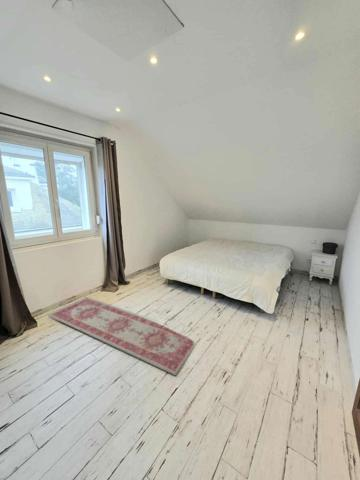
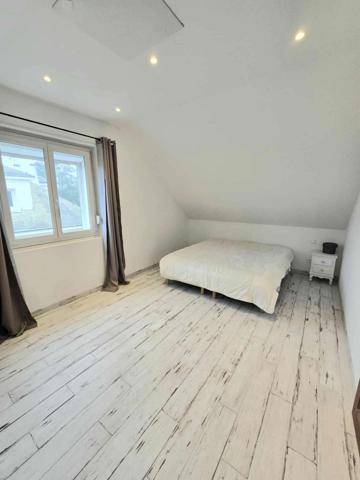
- rug [47,296,199,376]
